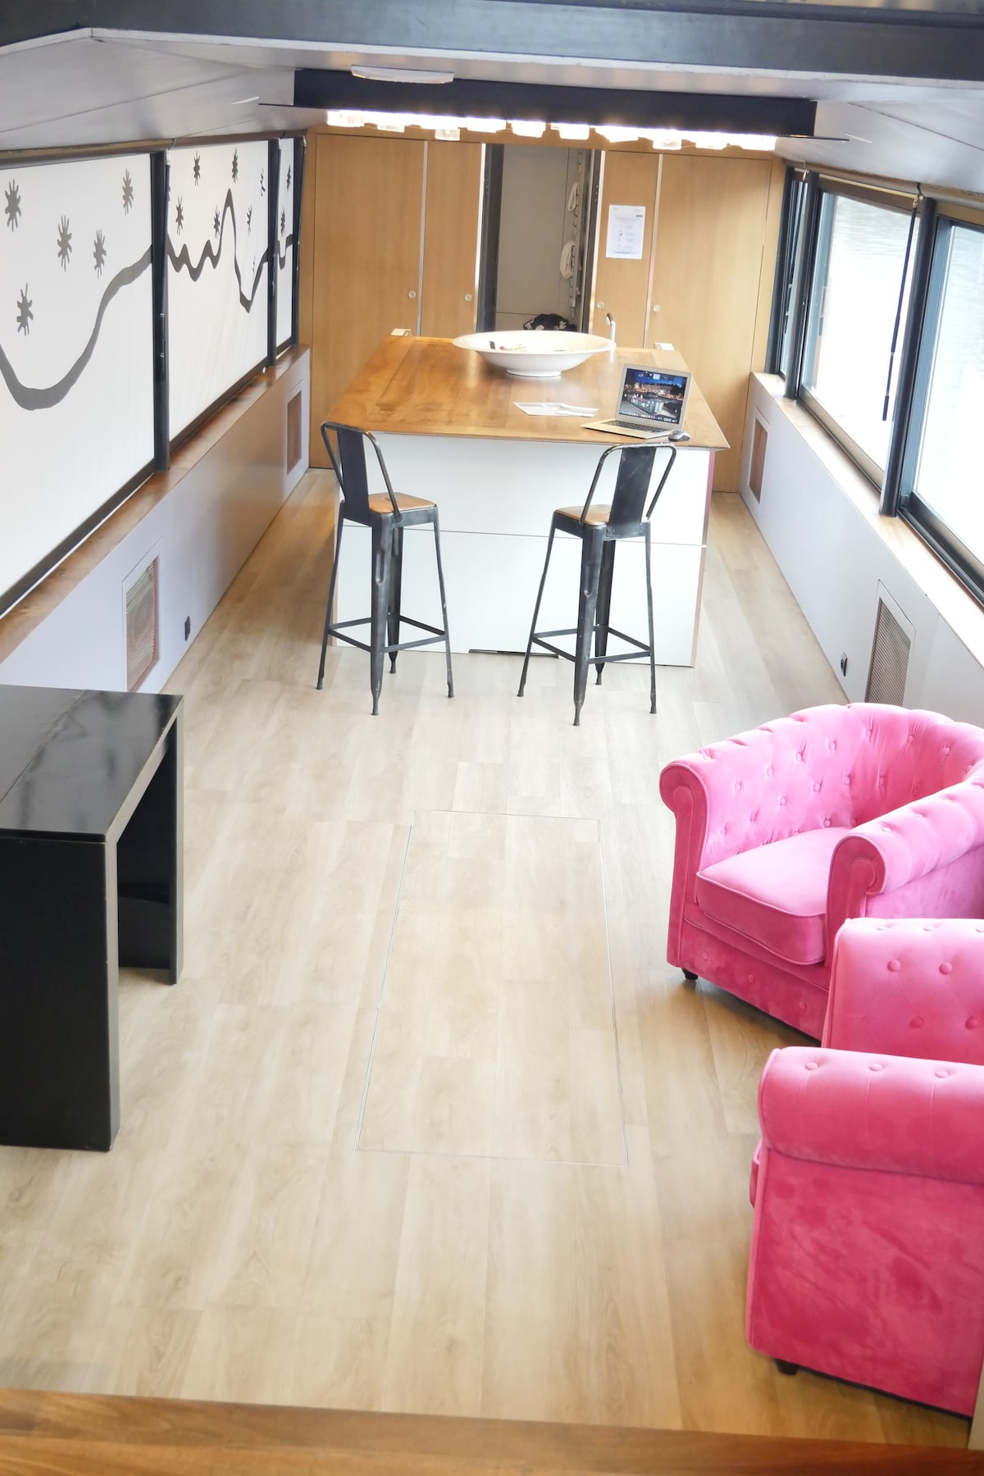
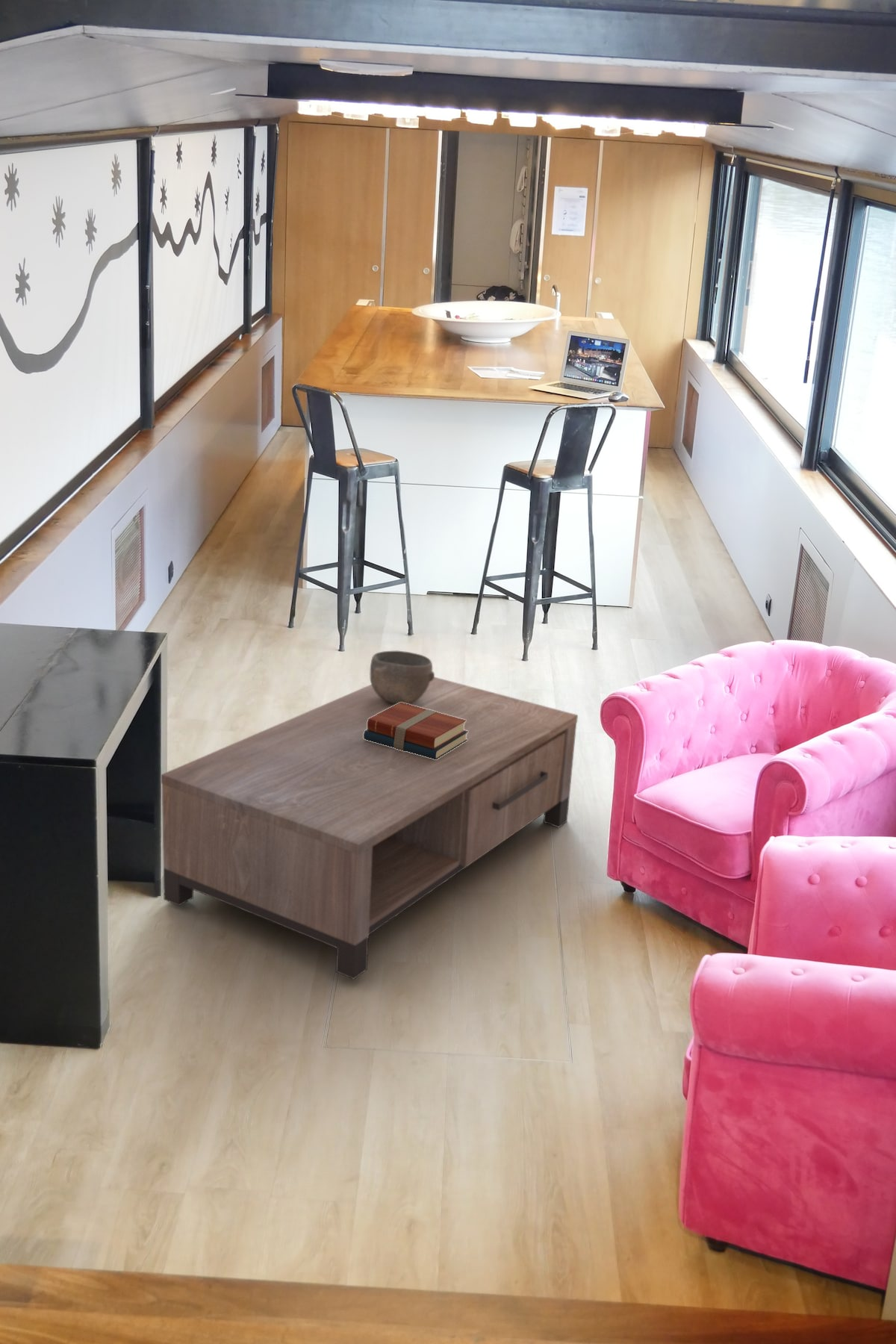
+ bowl [370,650,435,704]
+ books [364,703,468,759]
+ coffee table [161,676,579,980]
